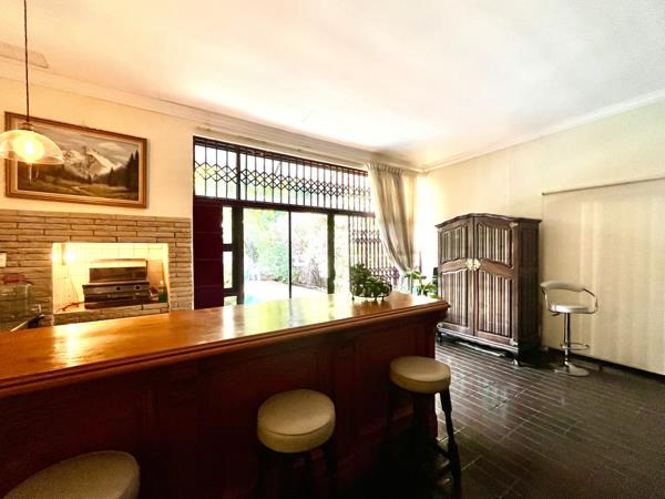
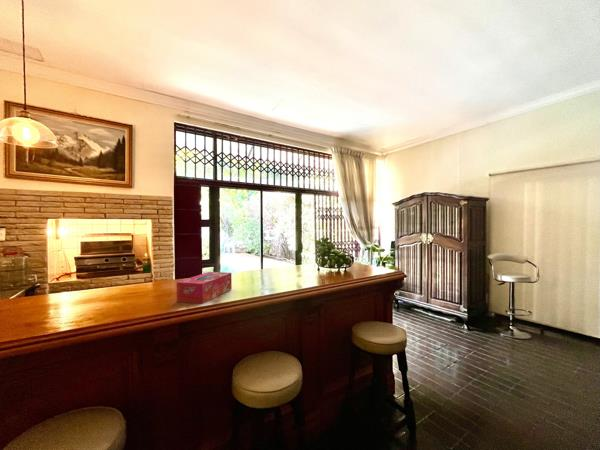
+ tissue box [176,271,233,305]
